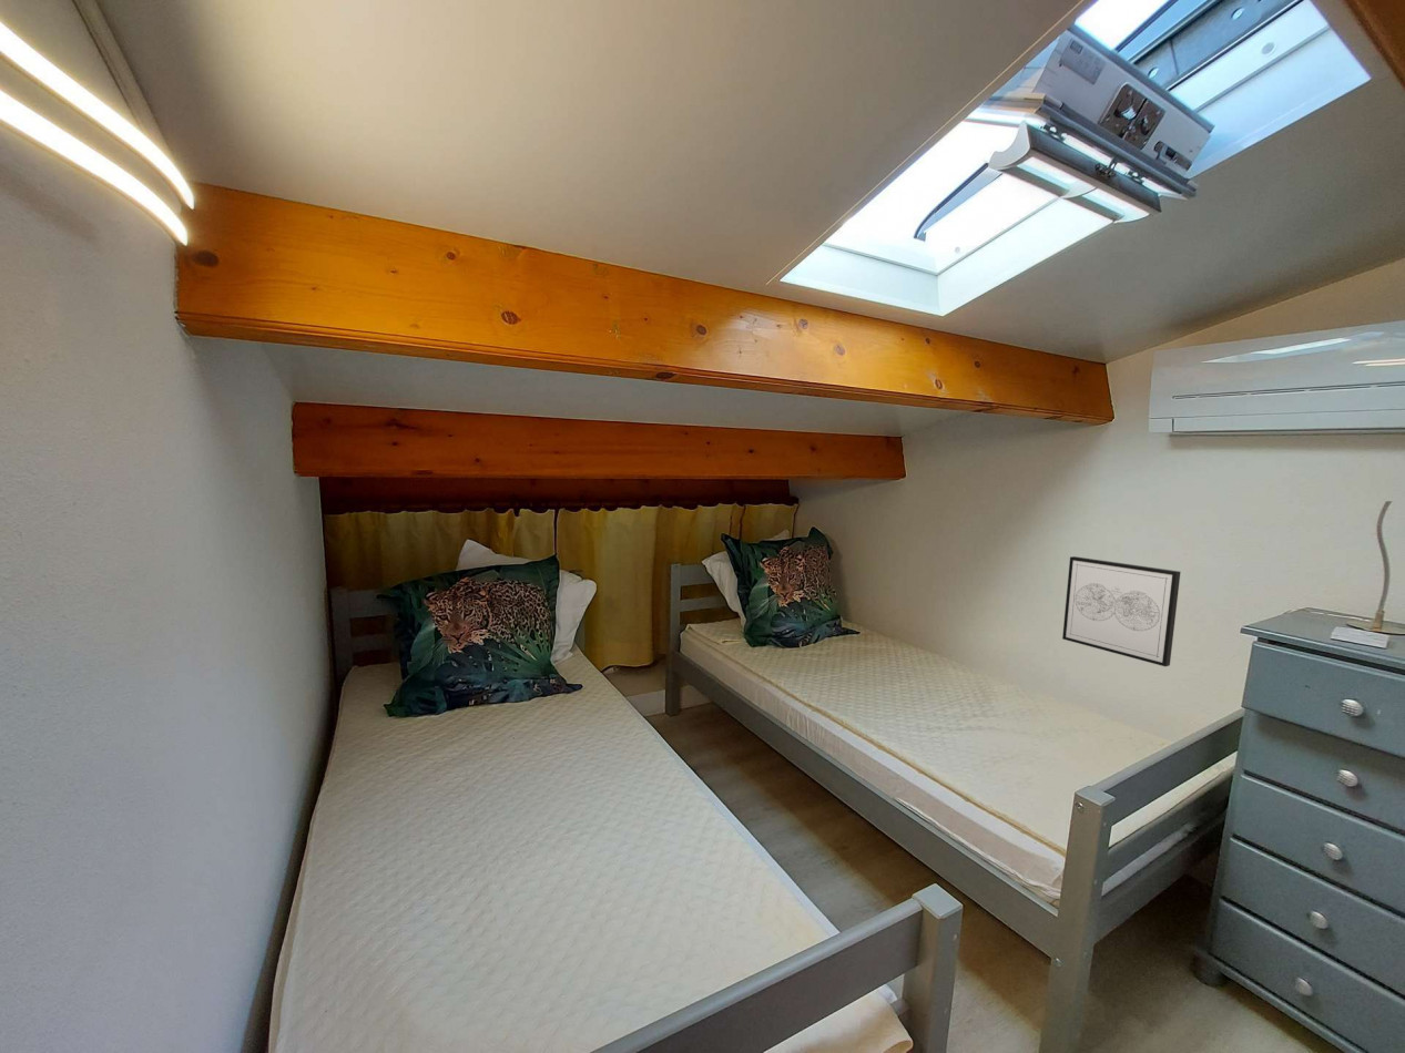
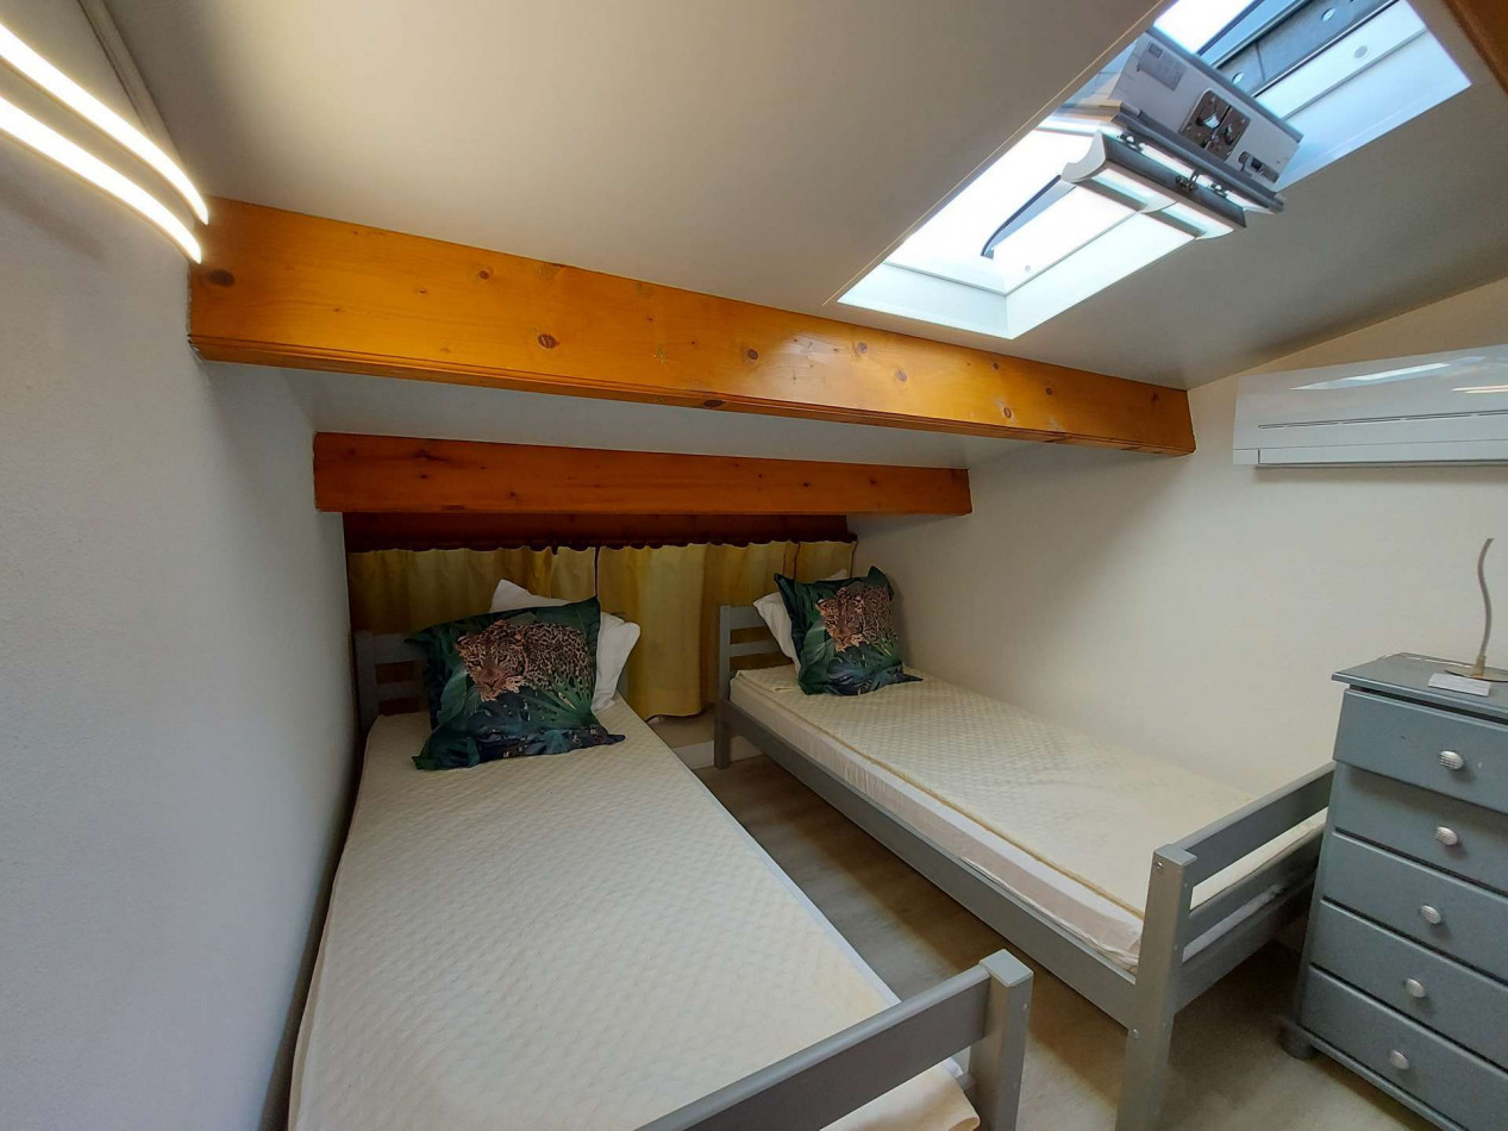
- wall art [1061,555,1182,667]
